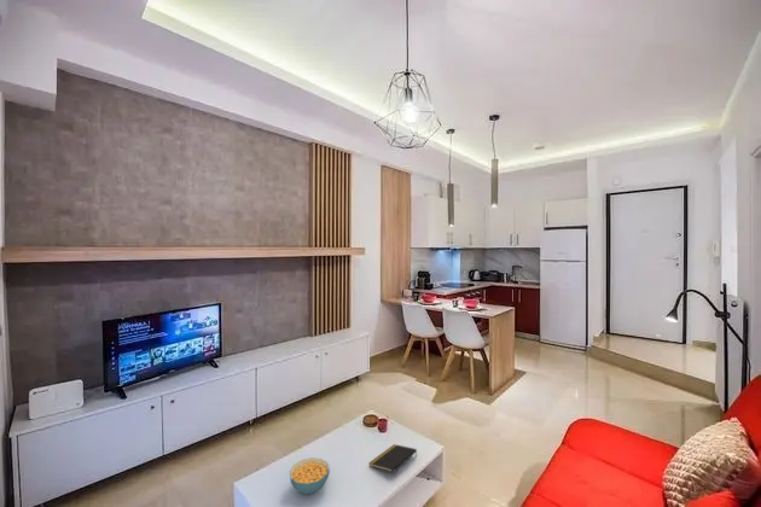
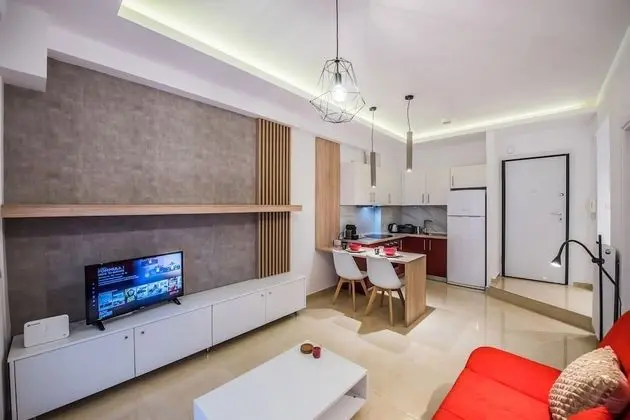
- cereal bowl [289,456,331,495]
- notepad [367,443,418,473]
